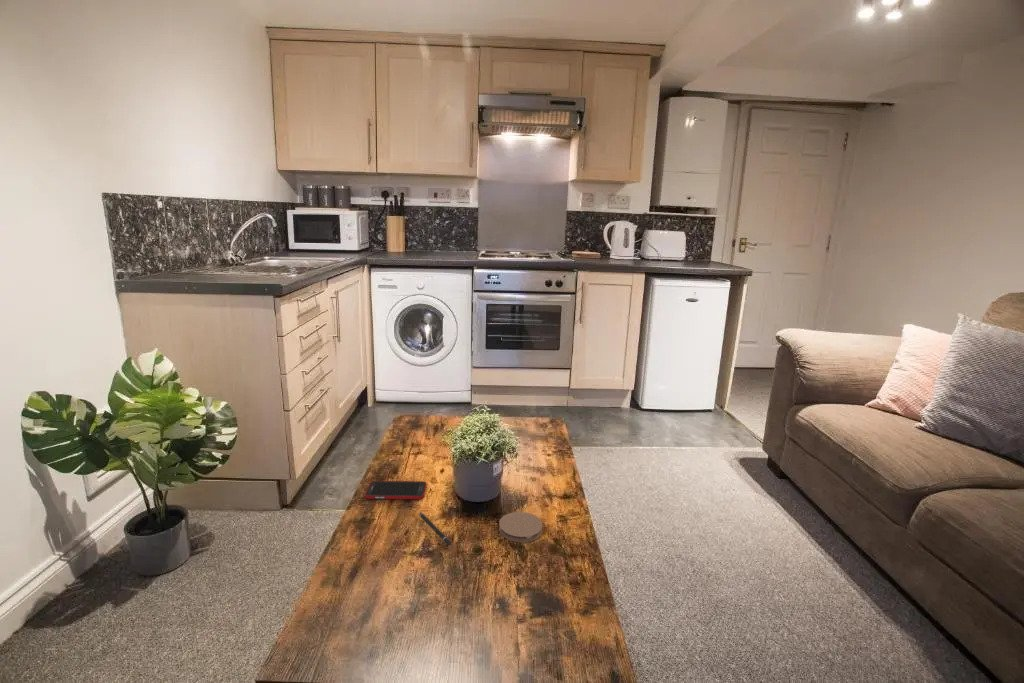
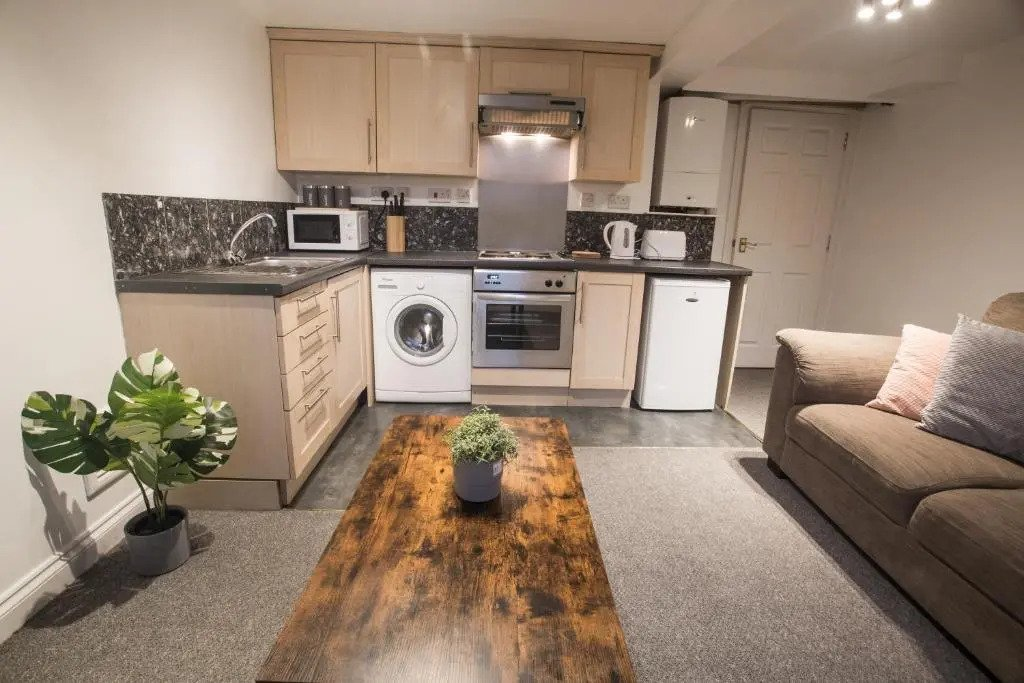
- pen [418,512,452,546]
- cell phone [364,480,427,500]
- coaster [498,511,543,543]
